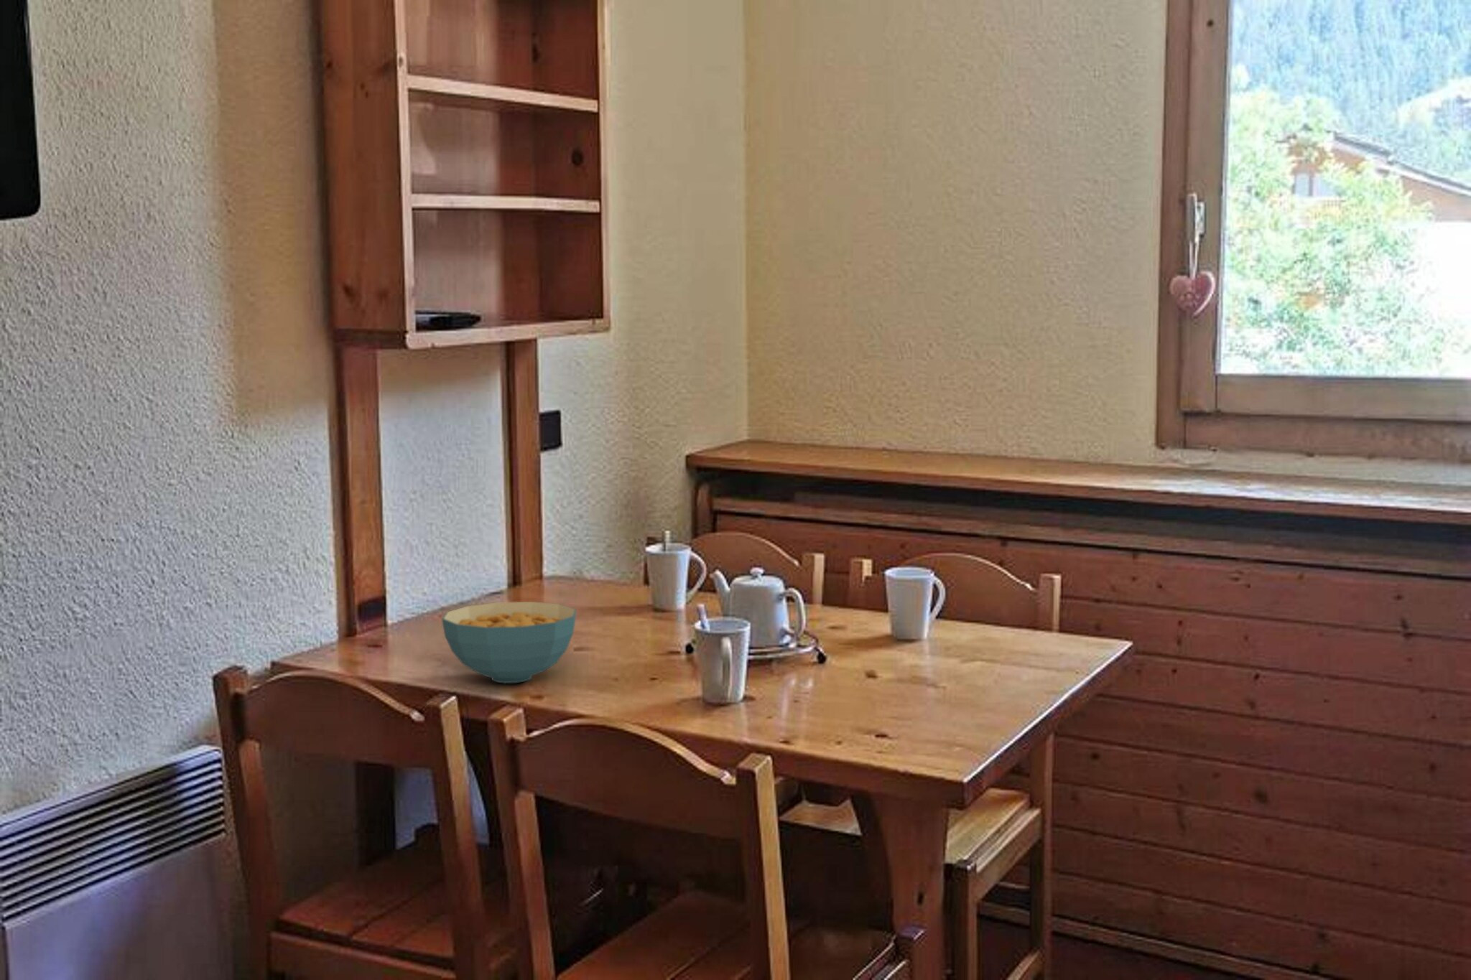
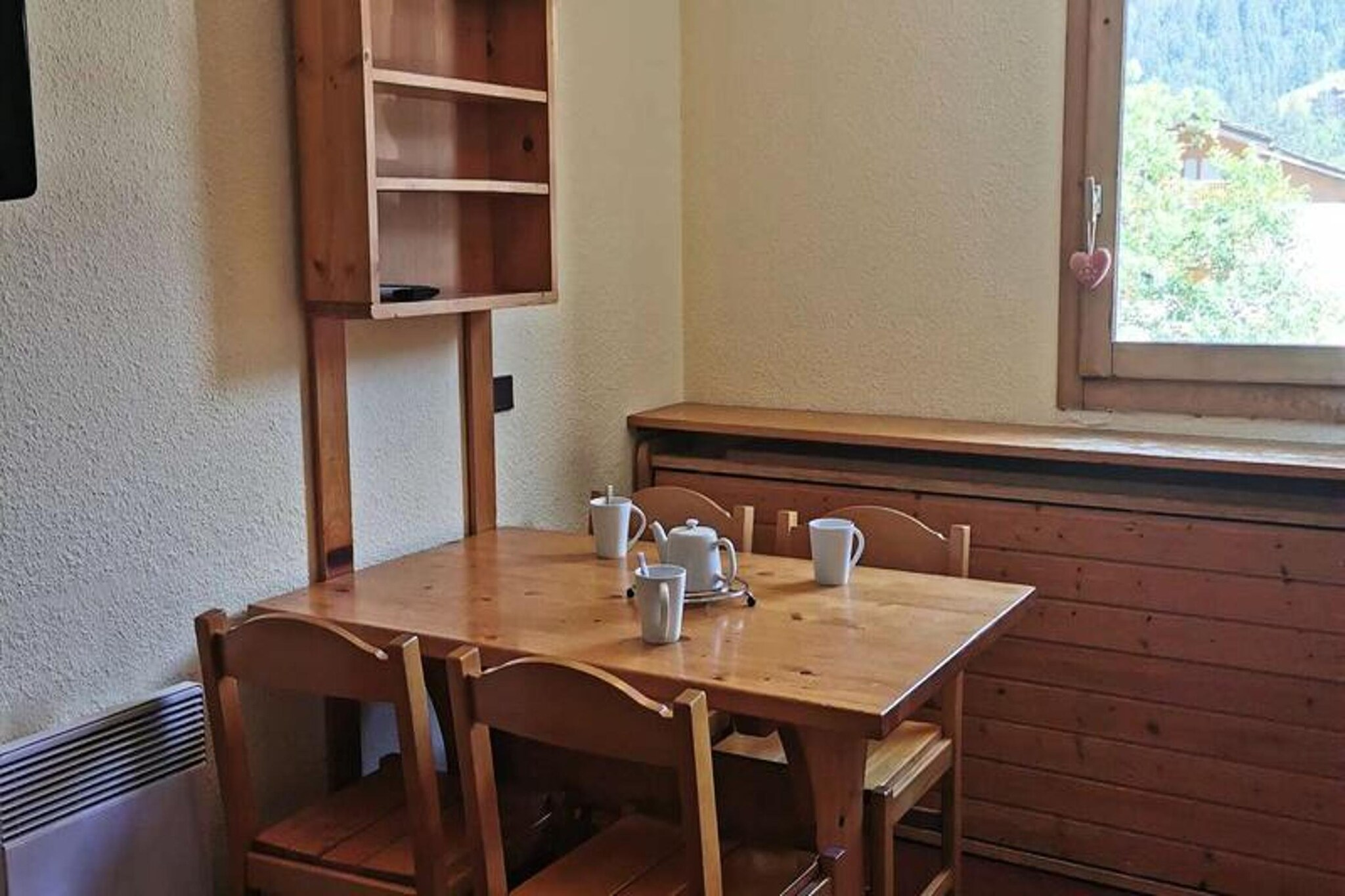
- cereal bowl [441,600,576,685]
